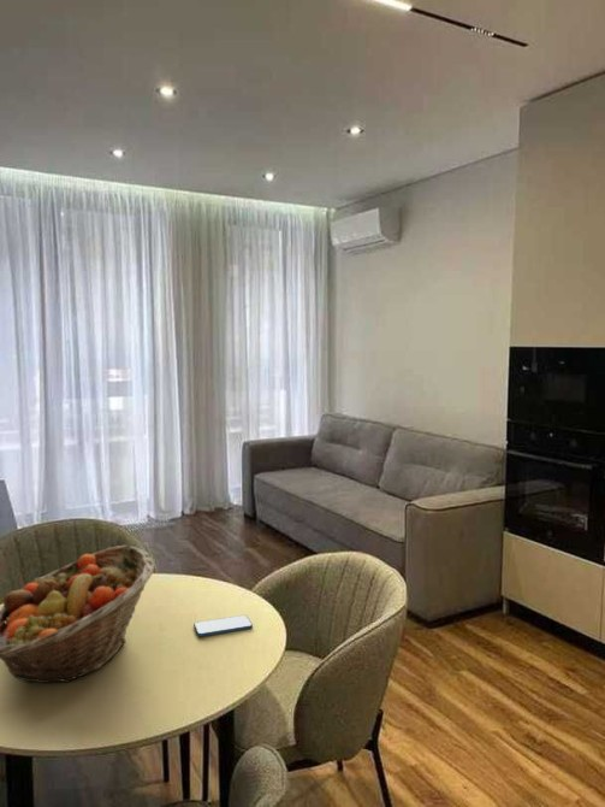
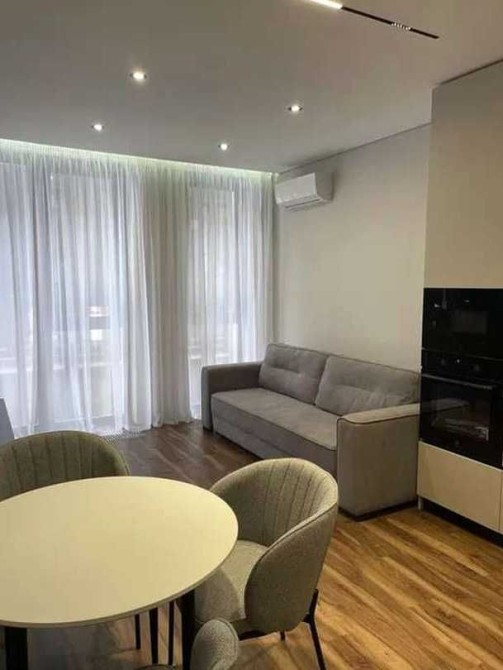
- fruit basket [0,543,156,684]
- smartphone [192,614,254,637]
